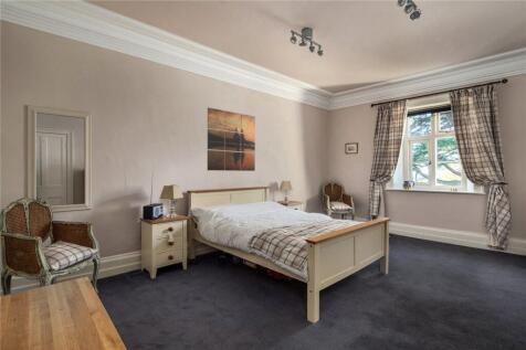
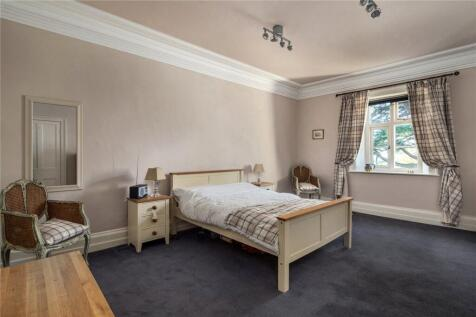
- wall art [207,106,256,172]
